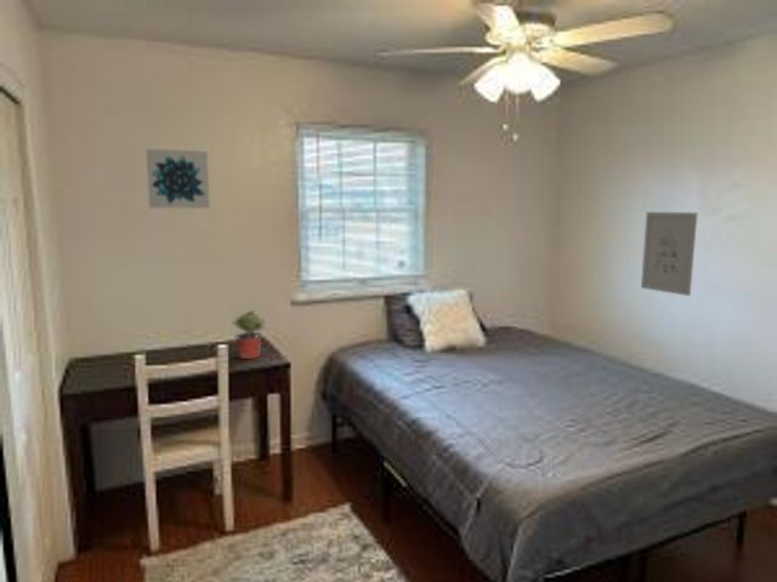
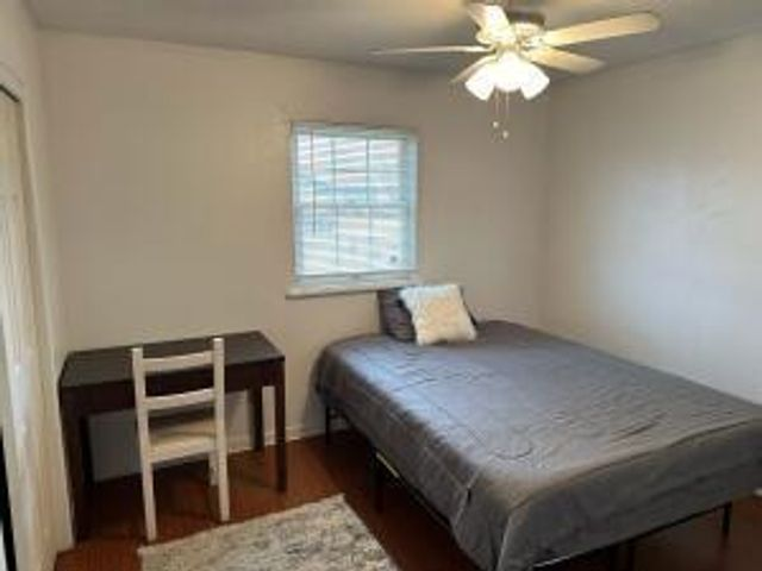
- wall art [144,148,211,210]
- wall art [640,211,698,297]
- potted plant [231,309,271,360]
